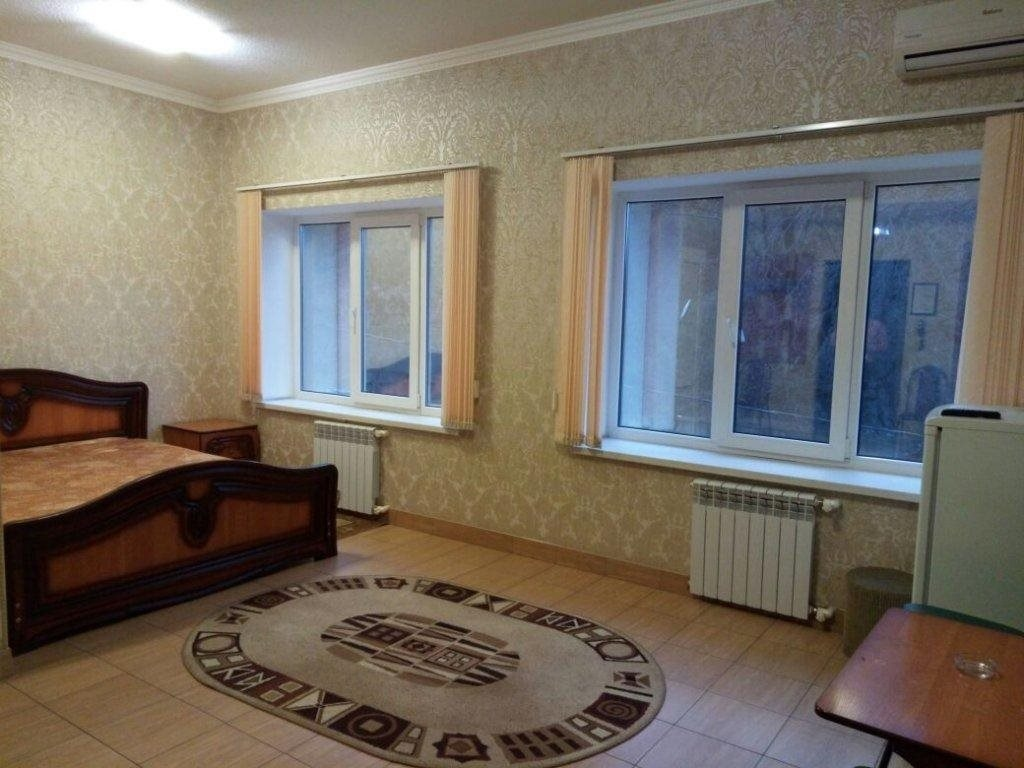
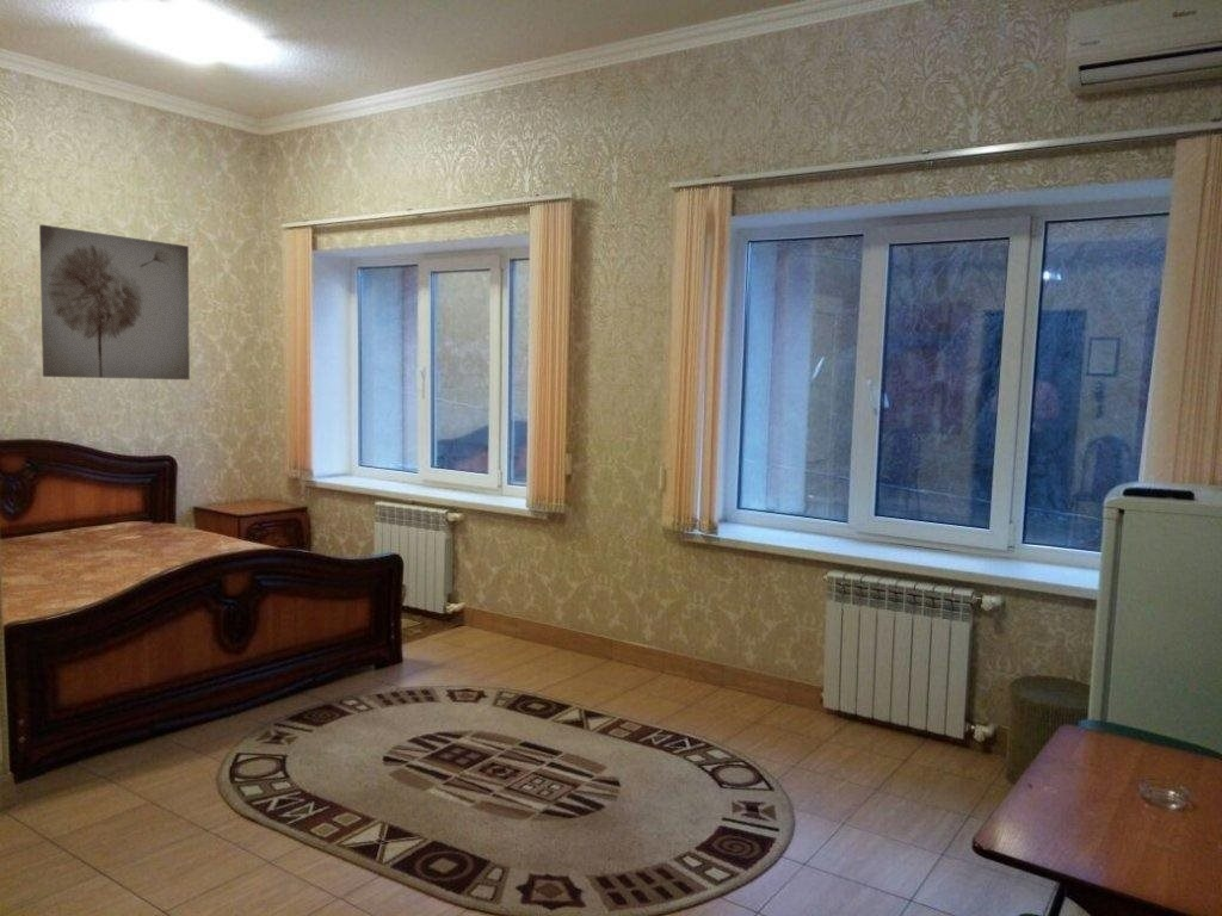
+ wall art [38,223,191,380]
